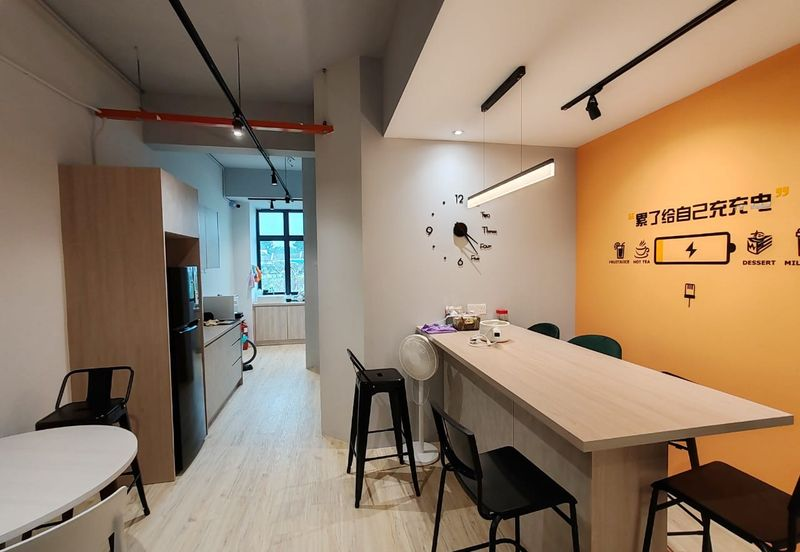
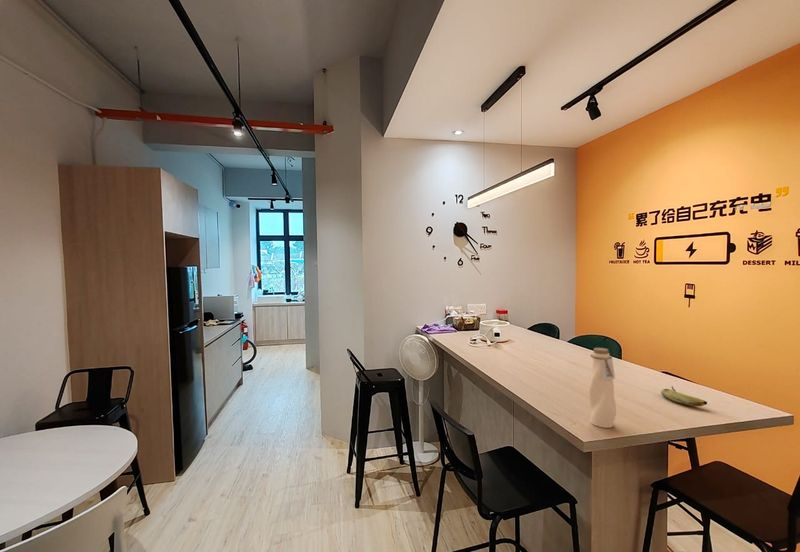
+ water bottle [588,347,617,429]
+ fruit [660,385,708,407]
